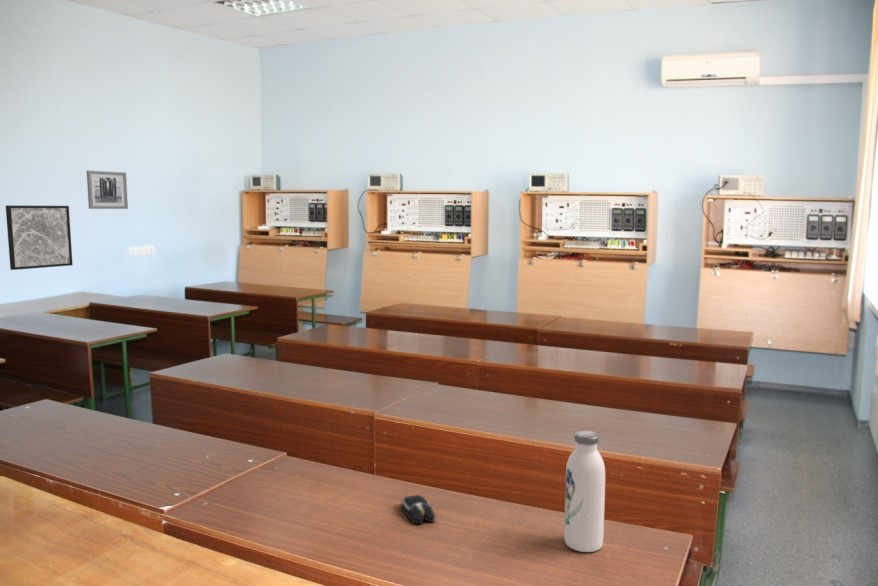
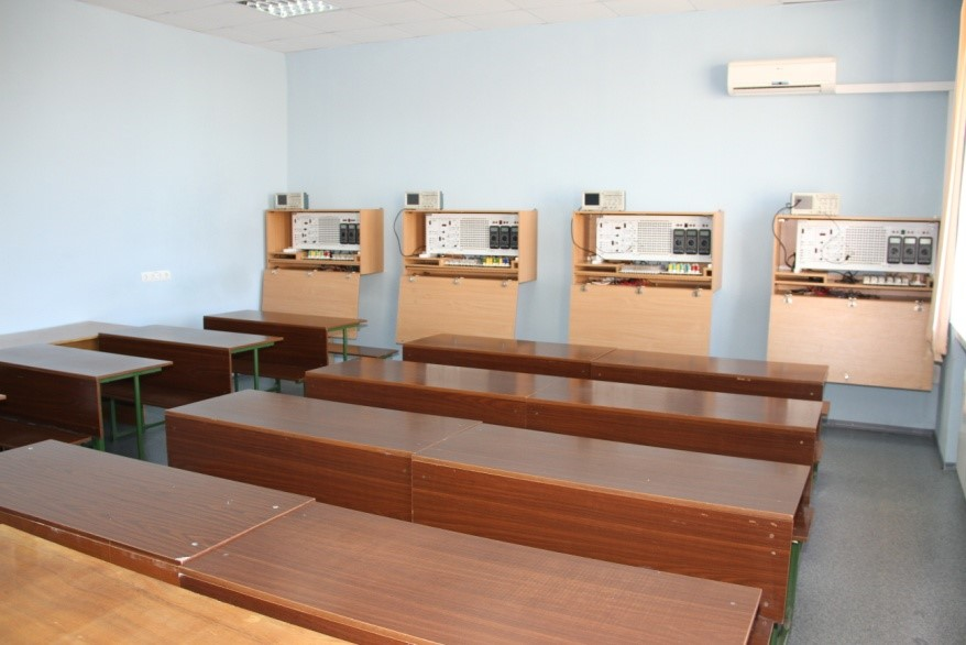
- wall art [5,204,74,271]
- wall art [86,170,129,210]
- computer mouse [400,494,436,526]
- water bottle [563,430,606,553]
